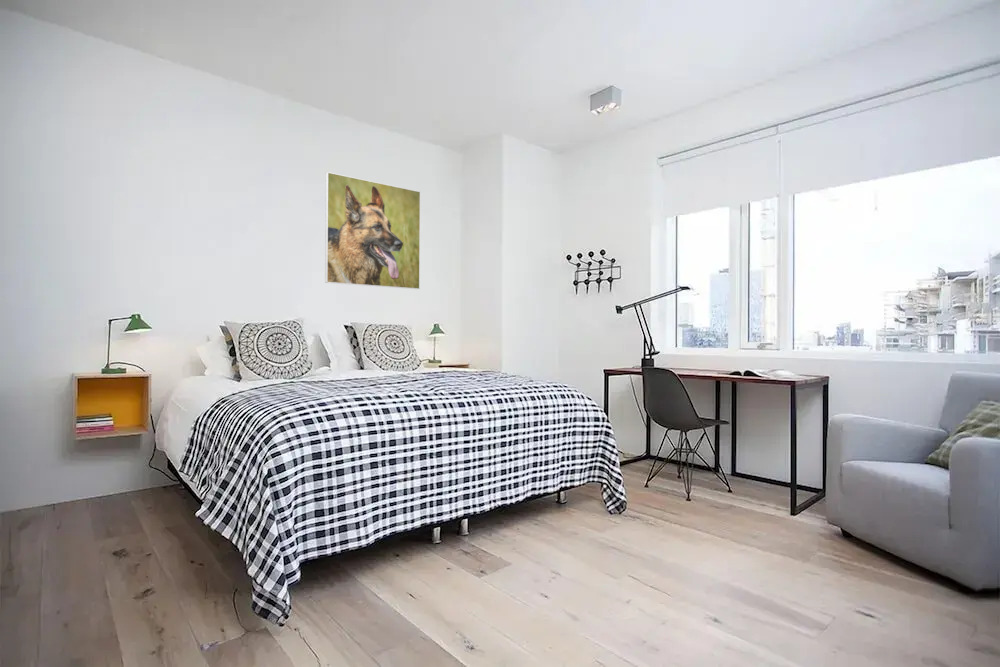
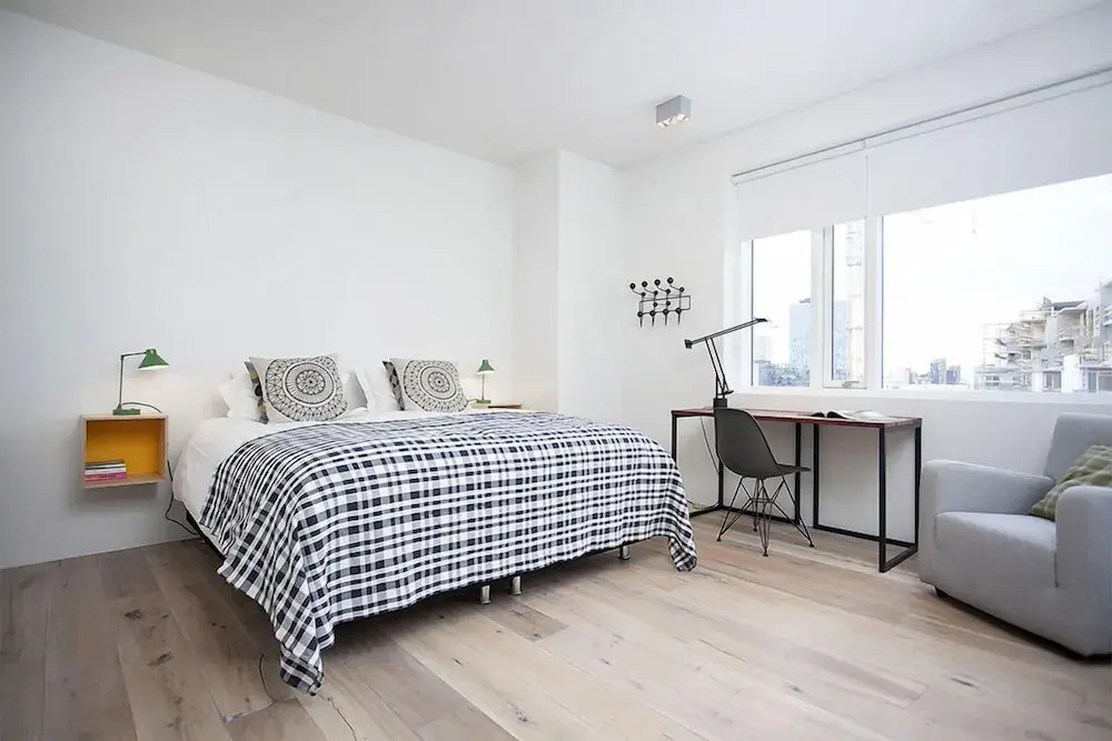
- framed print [324,171,421,290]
